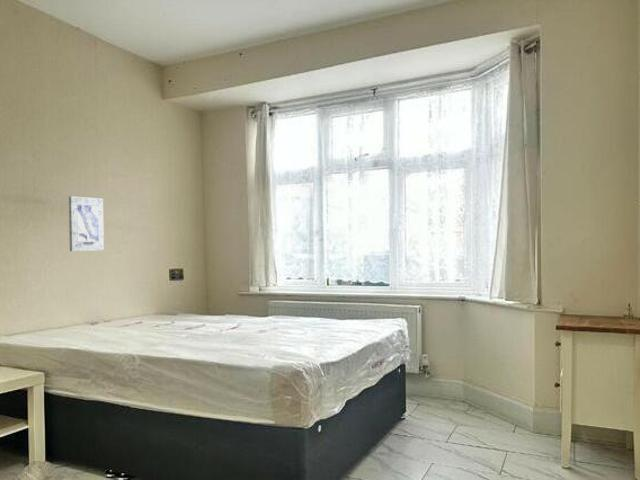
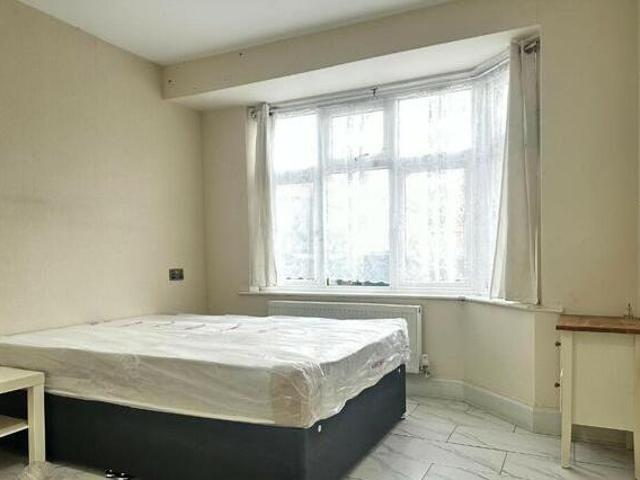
- wall art [68,195,105,252]
